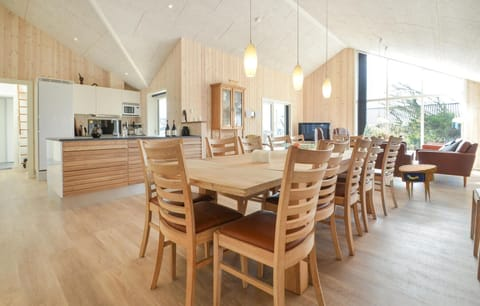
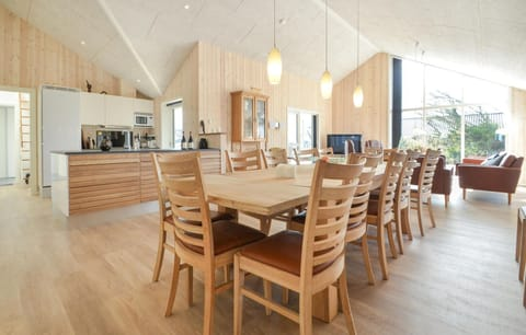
- side table [398,163,438,203]
